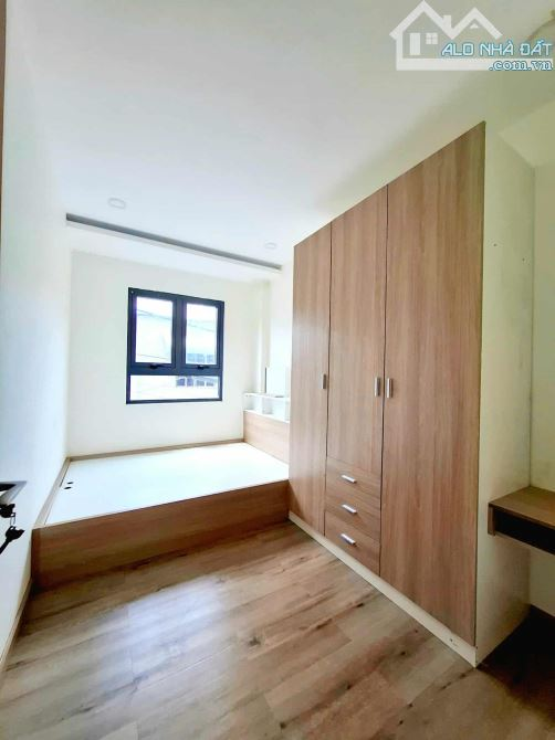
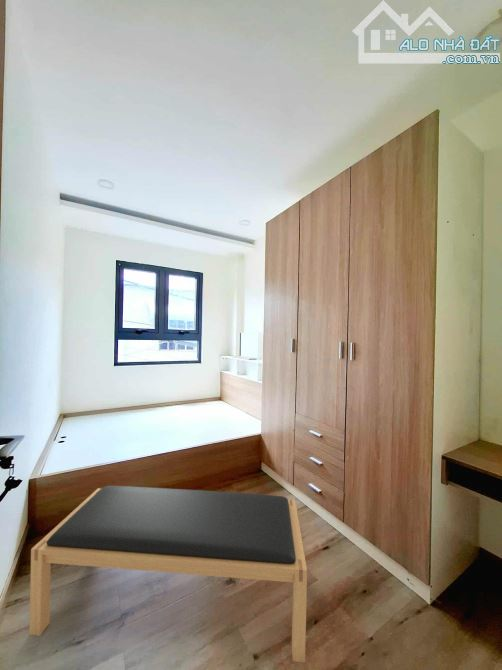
+ bench [28,485,308,663]
